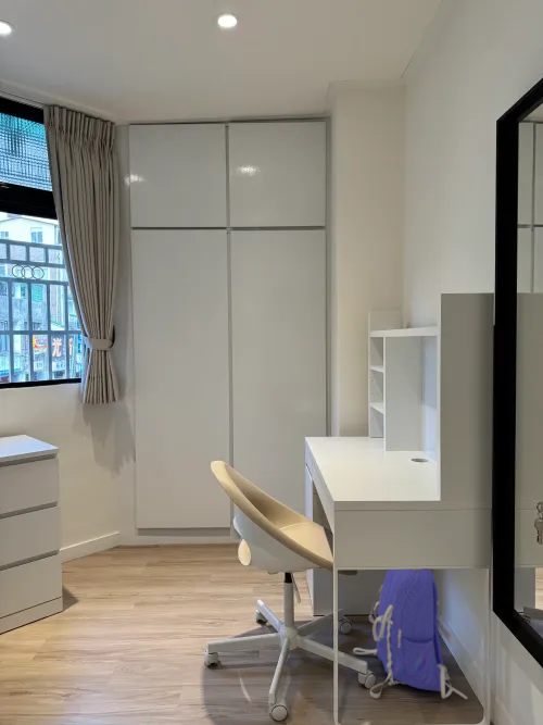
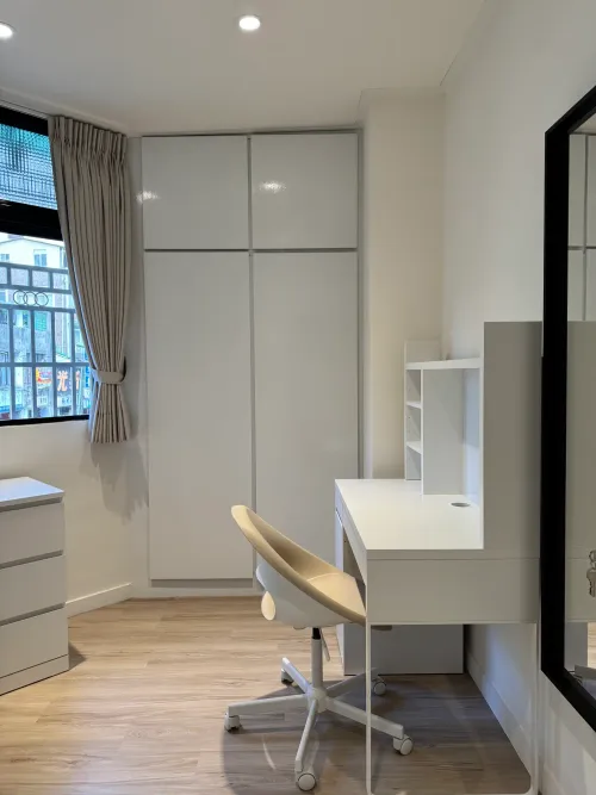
- backpack [352,568,469,700]
